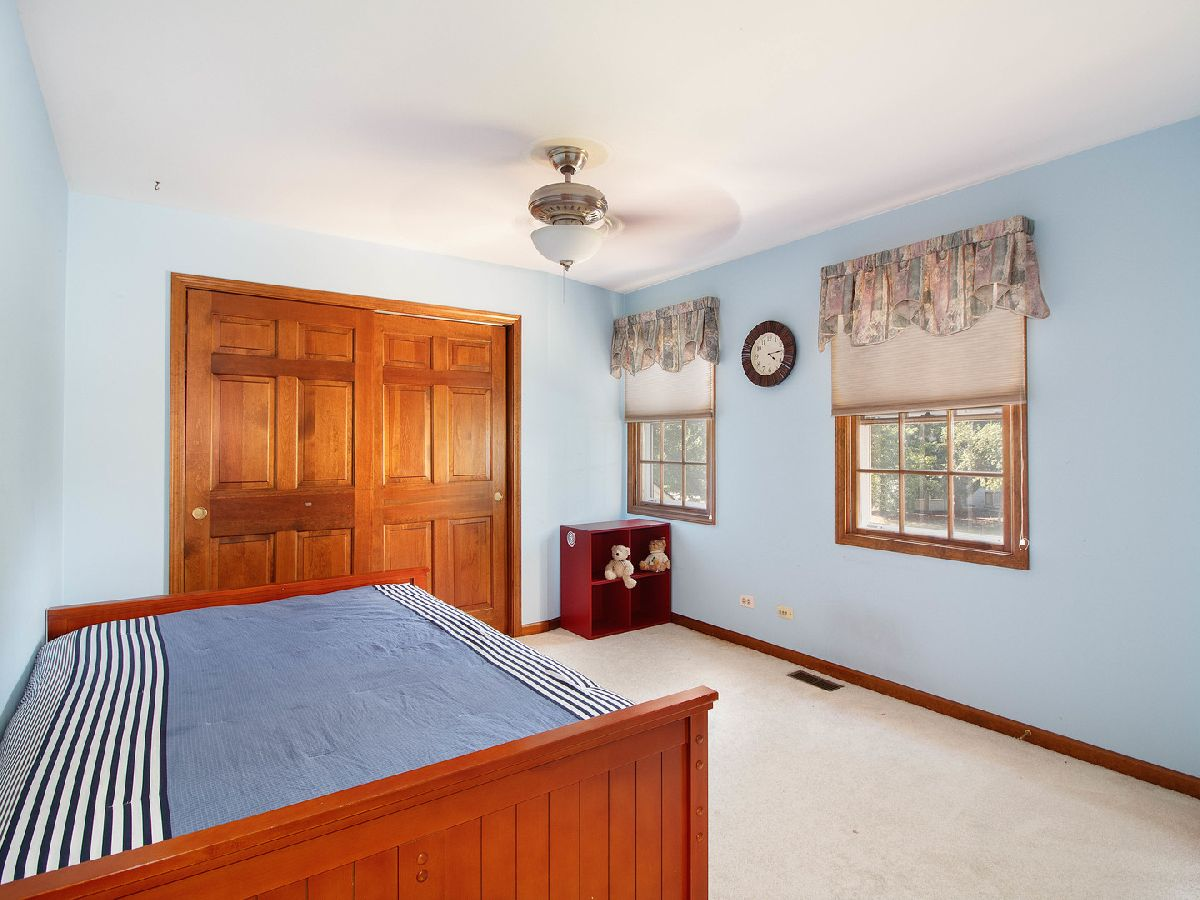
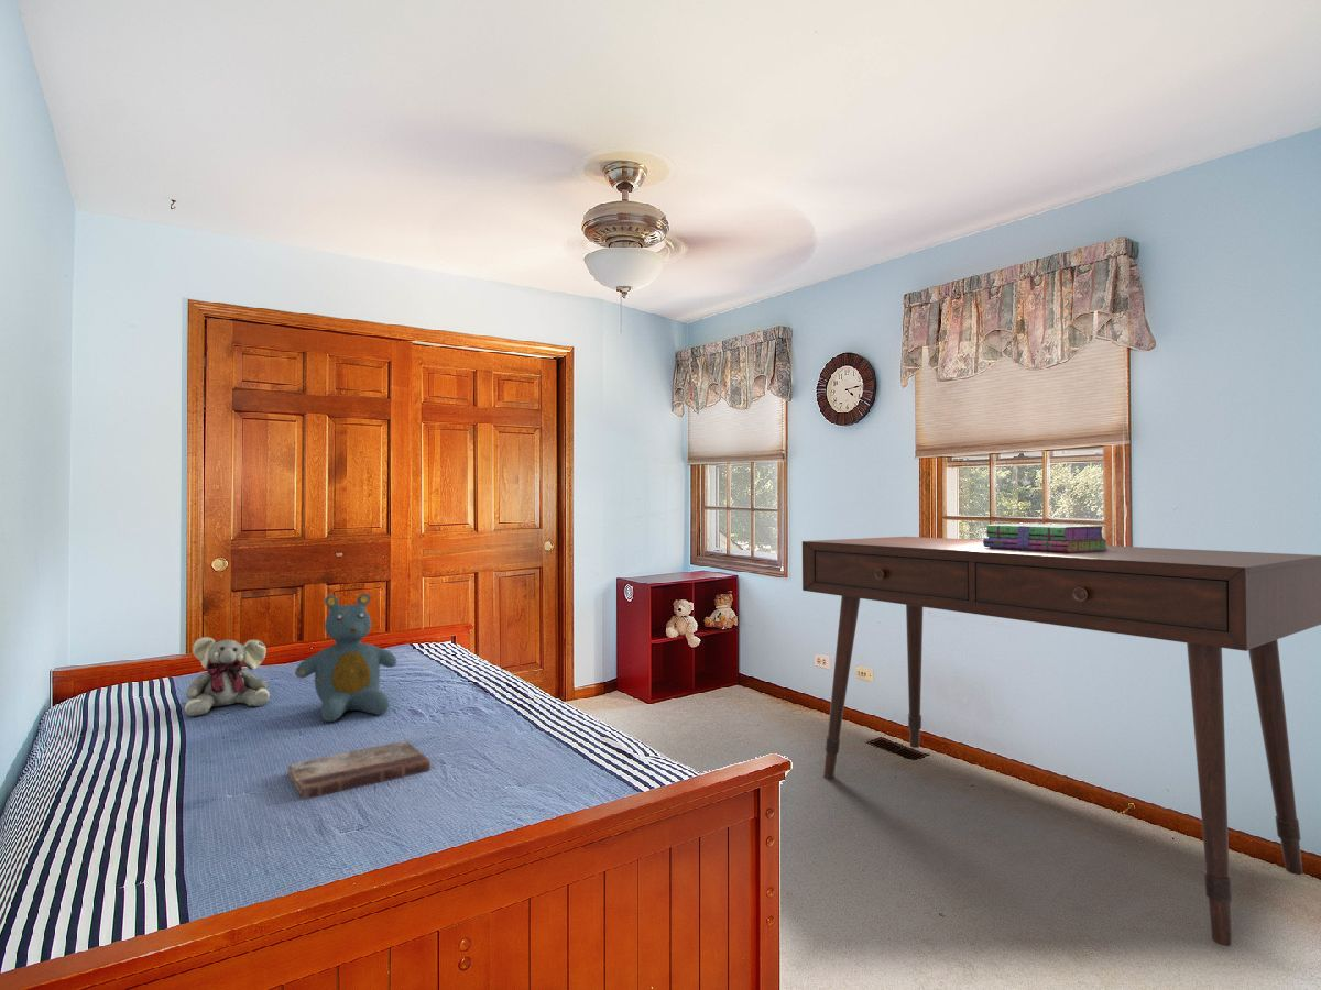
+ teddy bear [294,592,397,723]
+ book [287,740,432,800]
+ stack of books [982,522,1110,552]
+ plush elephant [184,636,271,717]
+ desk [801,536,1321,947]
